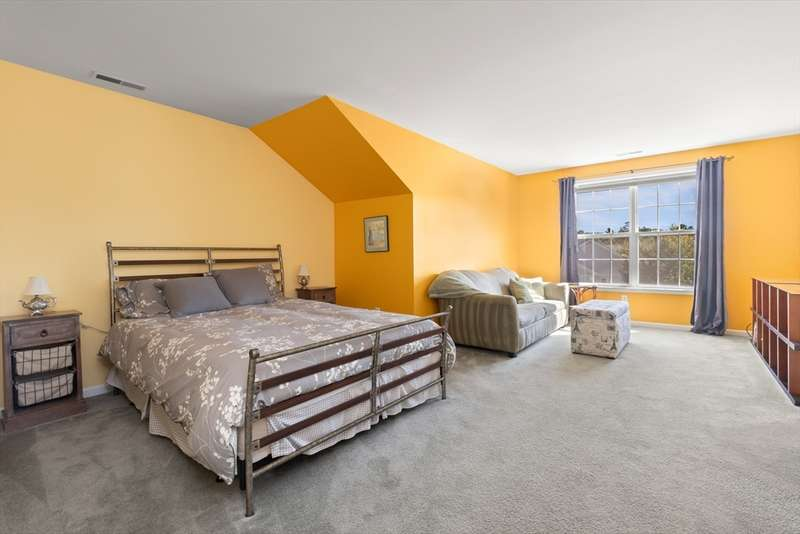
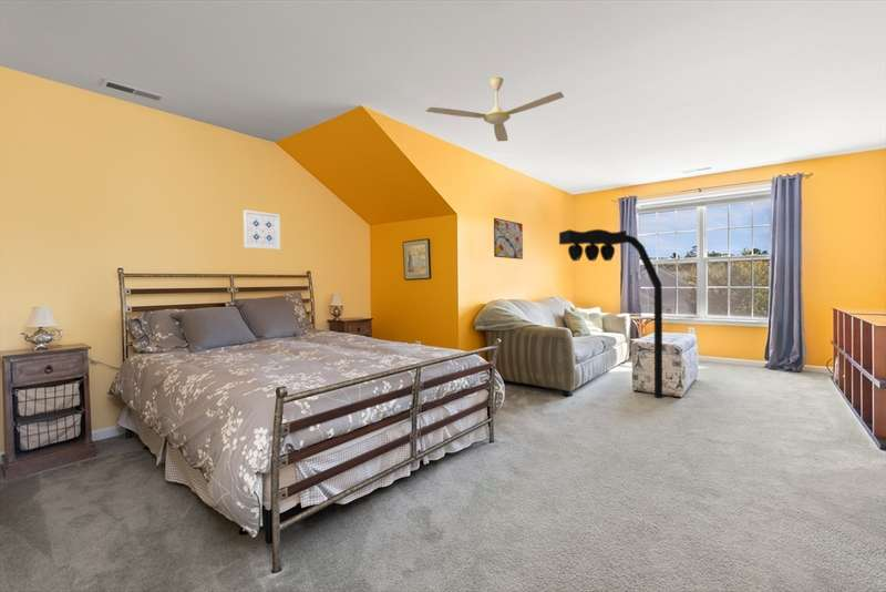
+ wall art [493,217,524,261]
+ wall art [243,210,281,251]
+ ceiling fan [425,75,565,142]
+ traffic light [558,228,663,399]
